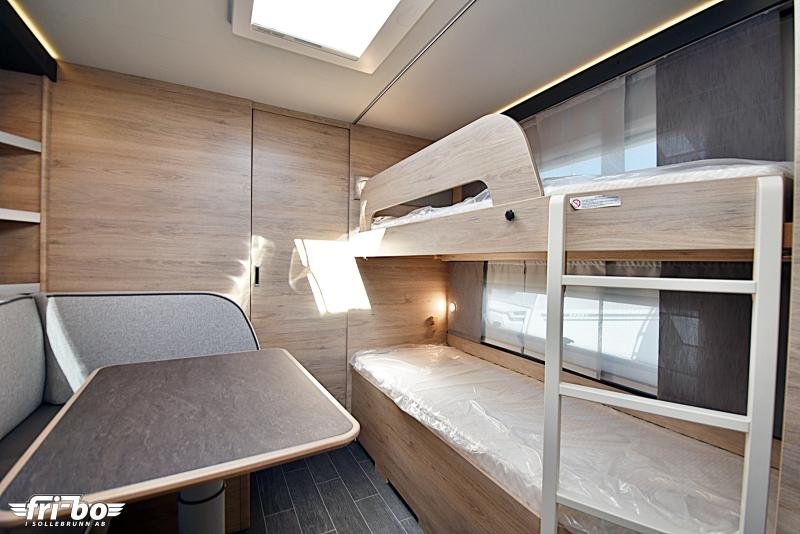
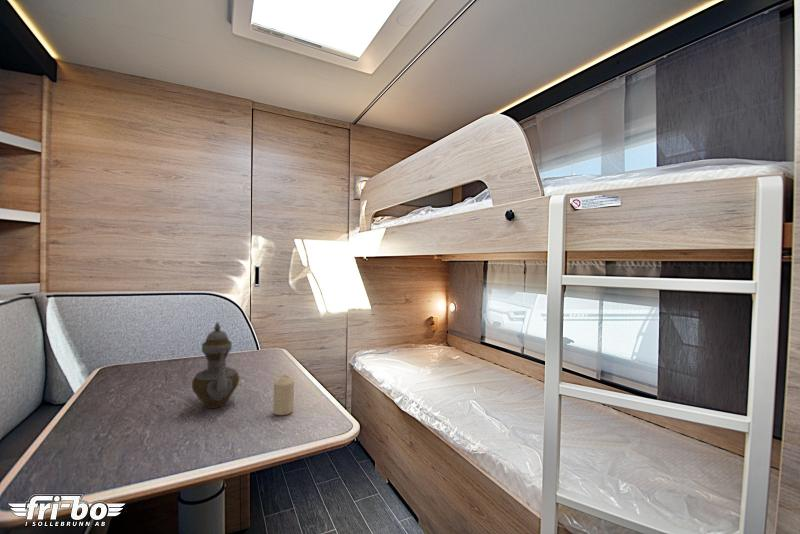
+ teapot [191,320,240,409]
+ candle [272,374,295,416]
